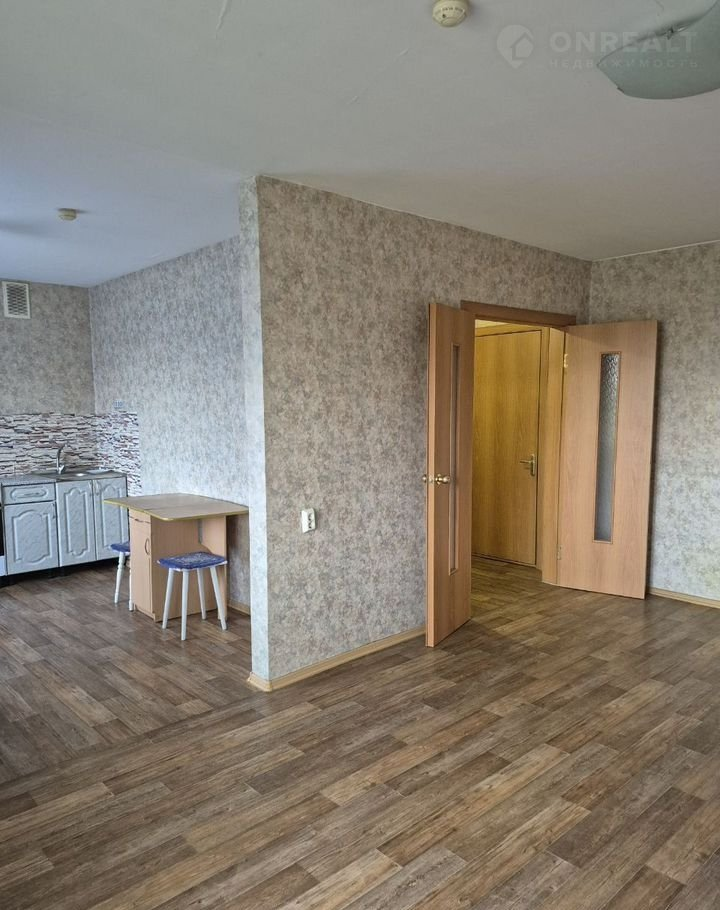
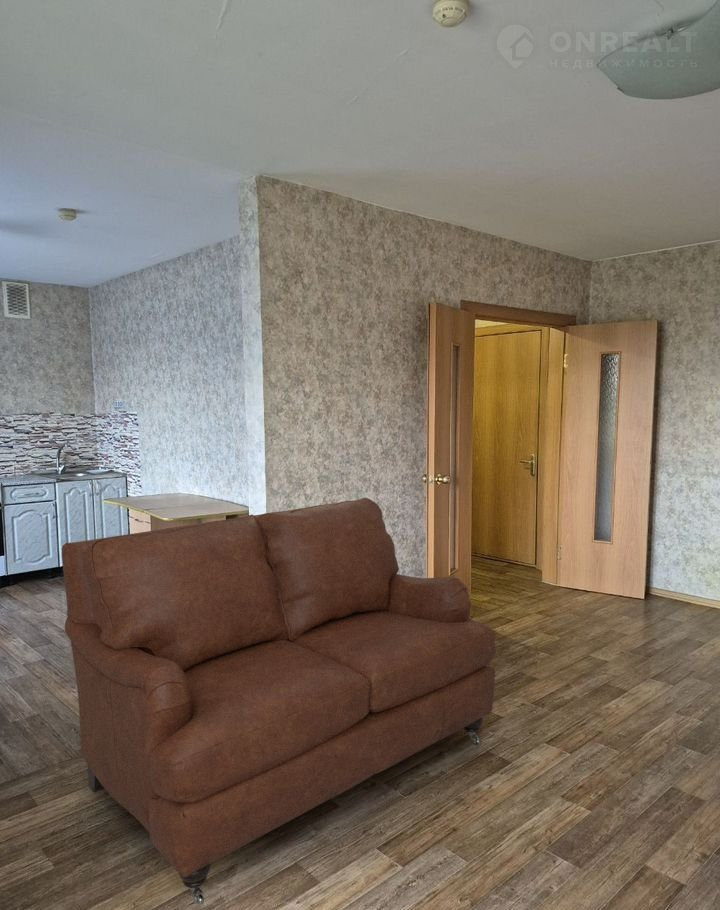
+ sofa [61,497,496,907]
